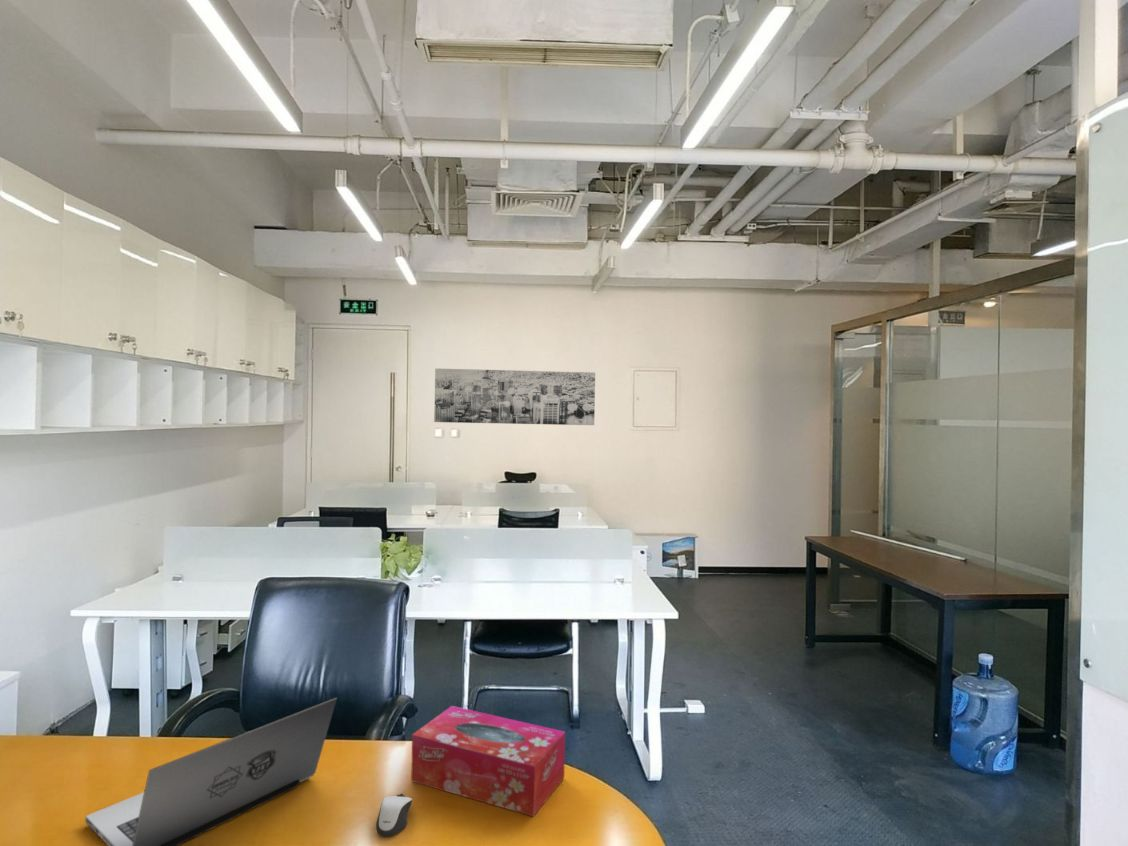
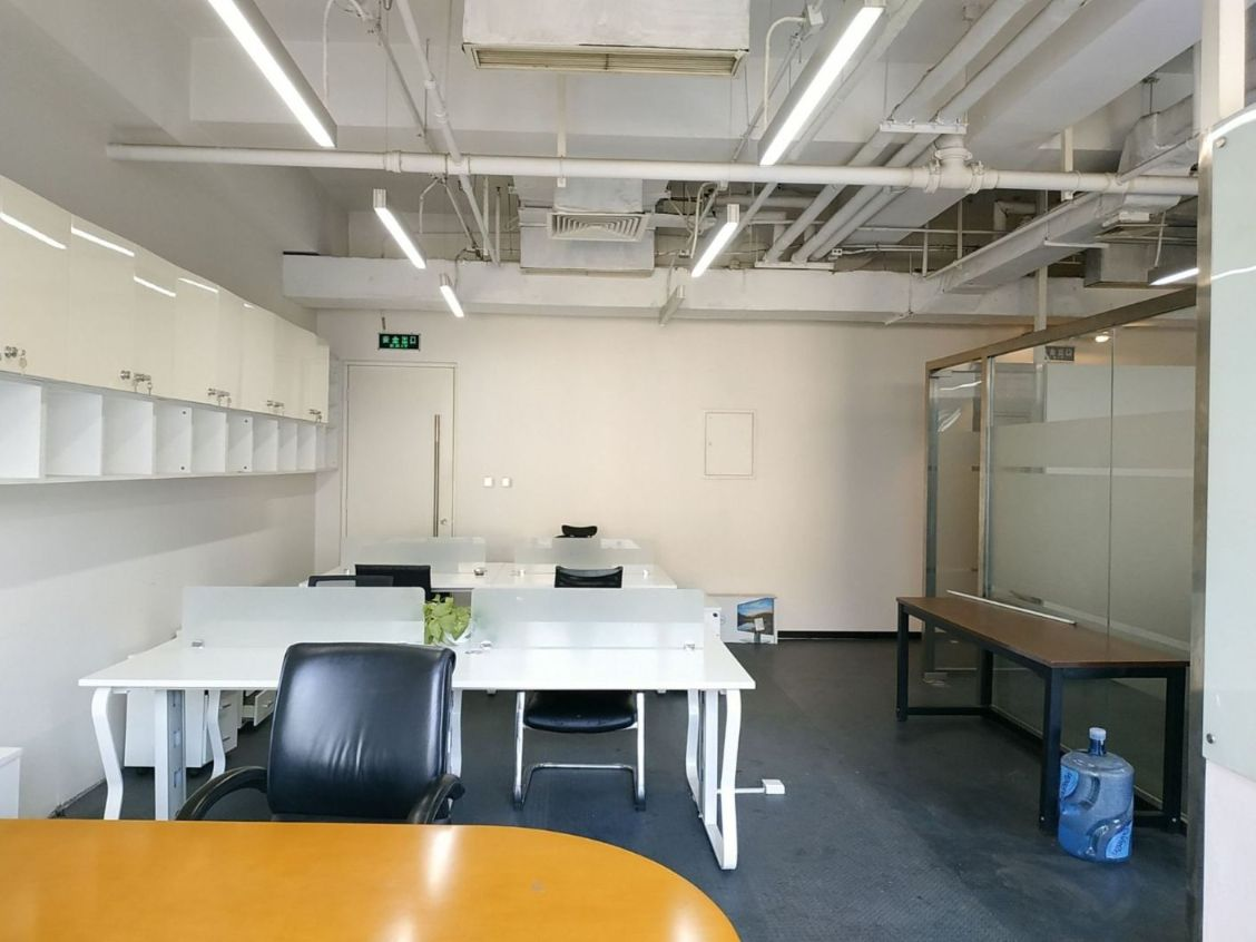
- tissue box [410,705,566,818]
- laptop [84,697,338,846]
- computer mouse [375,793,413,838]
- wall art [433,367,596,426]
